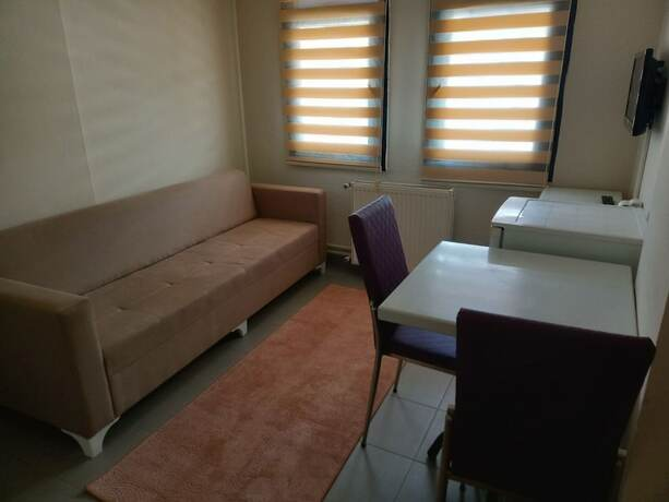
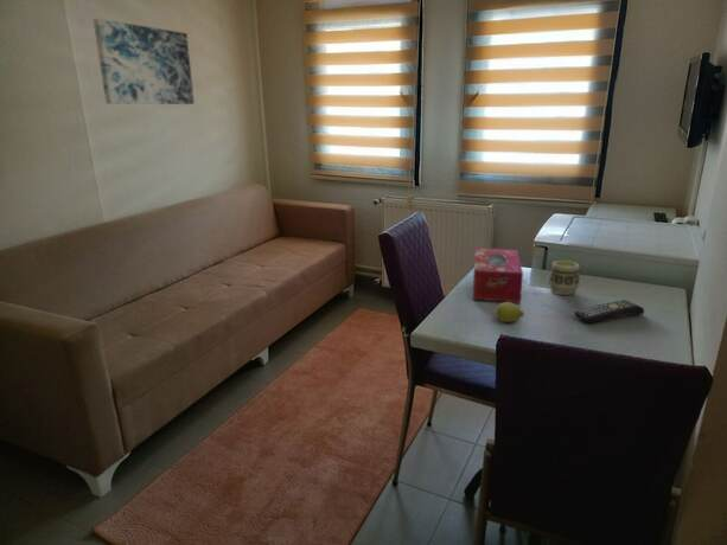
+ wall art [93,18,196,105]
+ remote control [573,299,645,323]
+ tissue box [472,248,524,303]
+ cup [548,259,581,296]
+ fruit [493,301,525,323]
